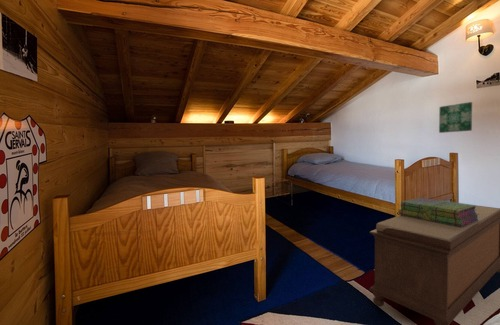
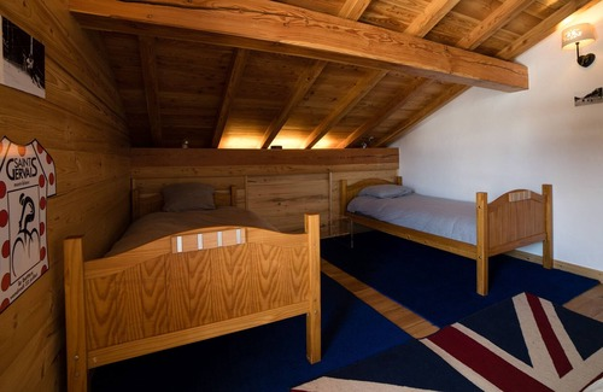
- stack of books [397,197,479,227]
- wall art [438,101,473,134]
- bench [368,205,500,325]
